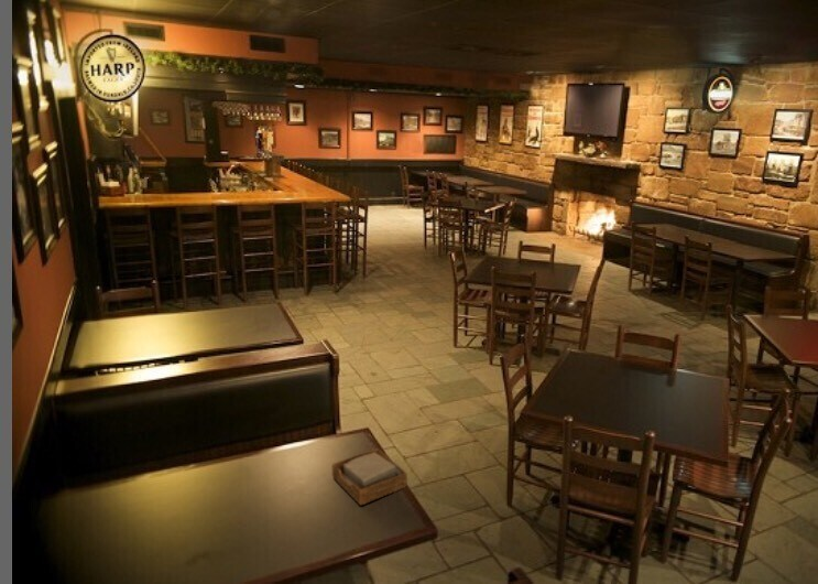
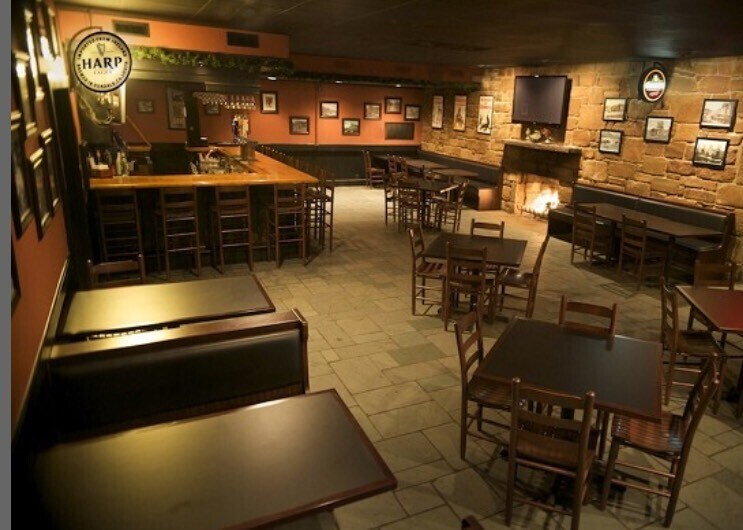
- napkin holder [330,447,408,507]
